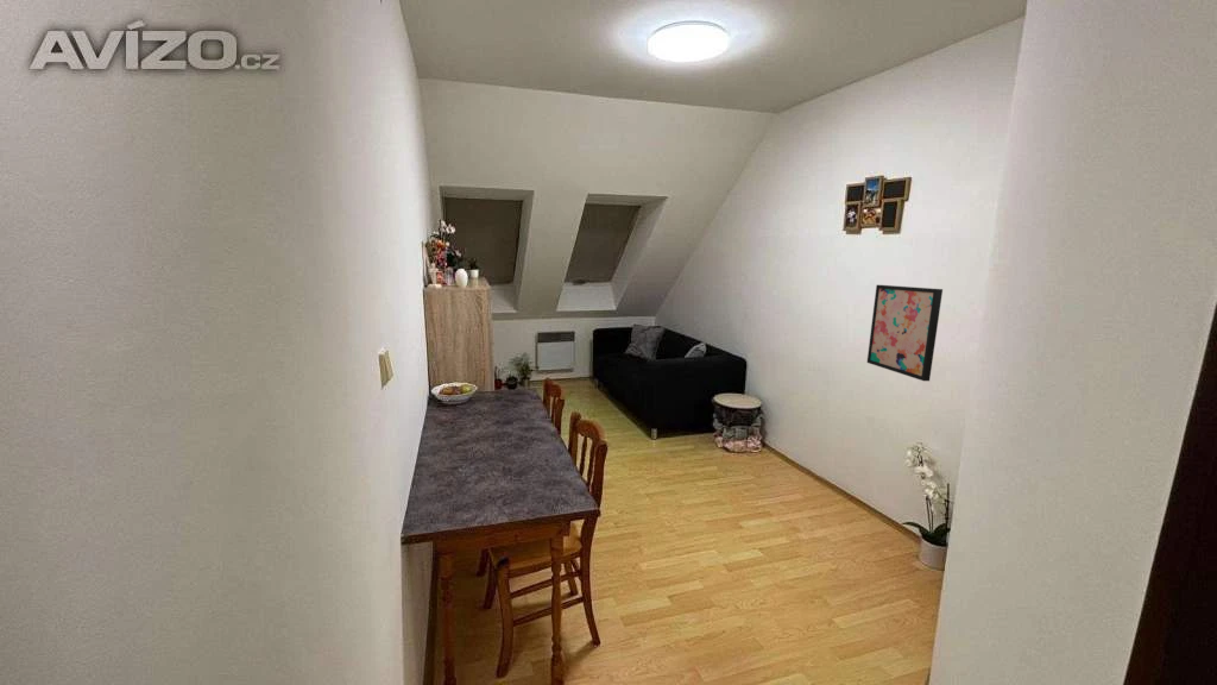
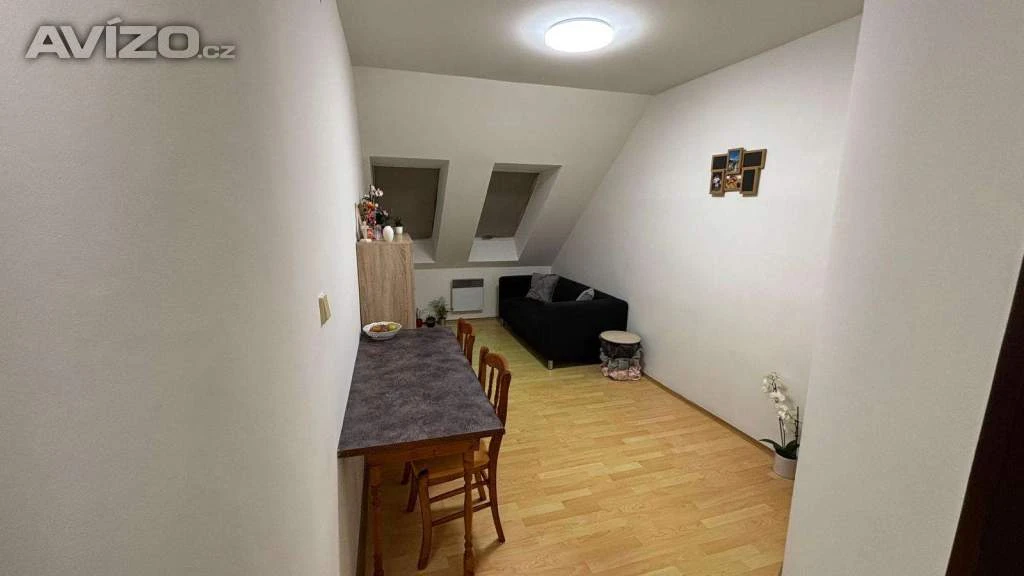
- wall art [866,284,944,382]
